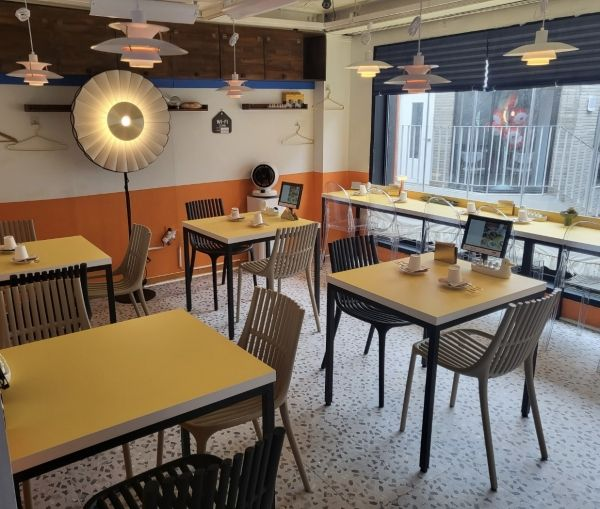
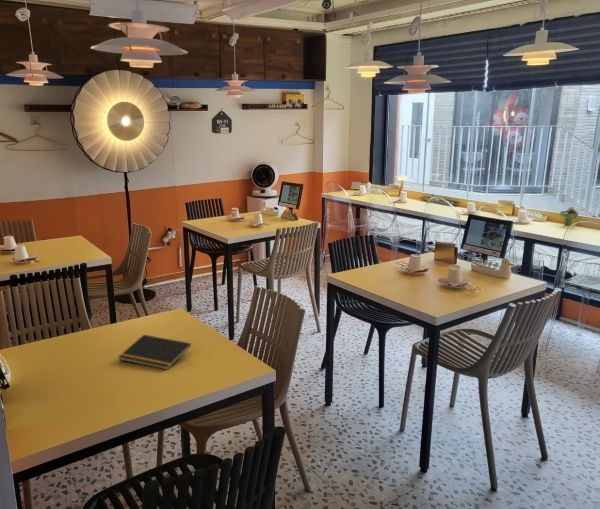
+ notepad [117,334,192,371]
